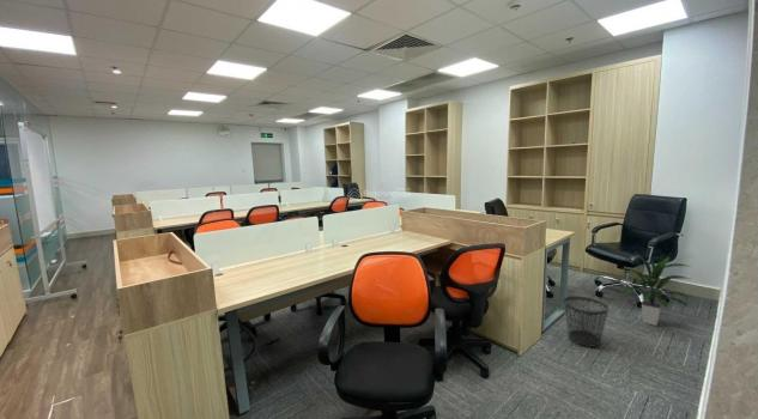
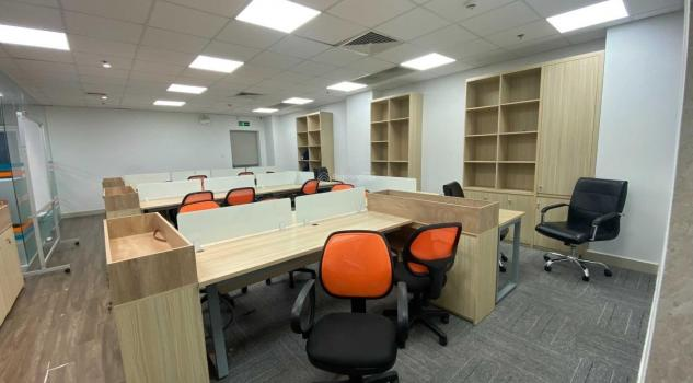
- wastebasket [563,296,610,348]
- indoor plant [619,250,693,327]
